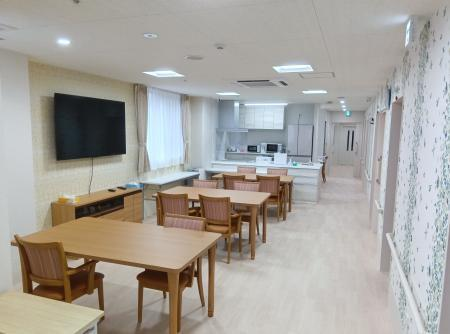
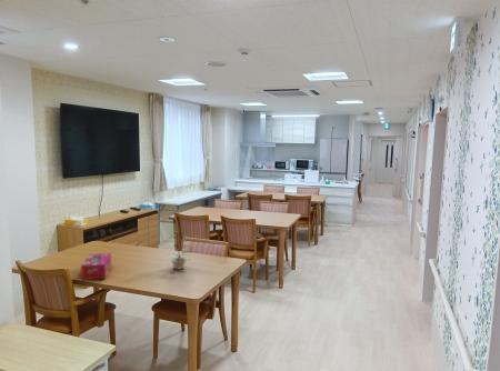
+ plant [167,222,194,271]
+ tissue box [80,252,112,281]
